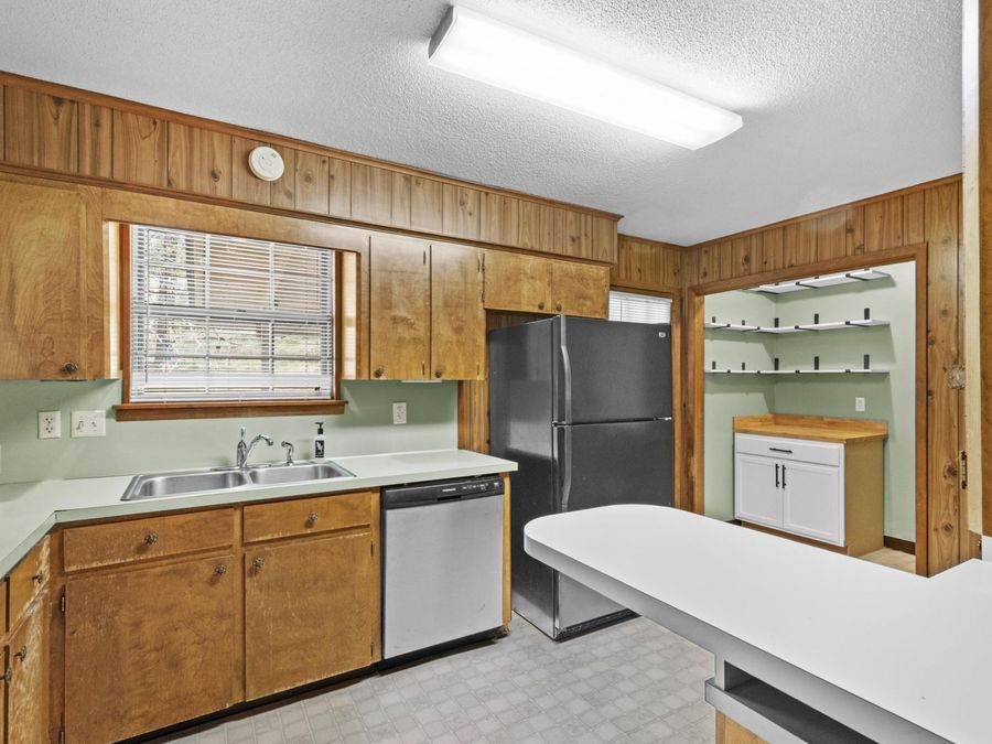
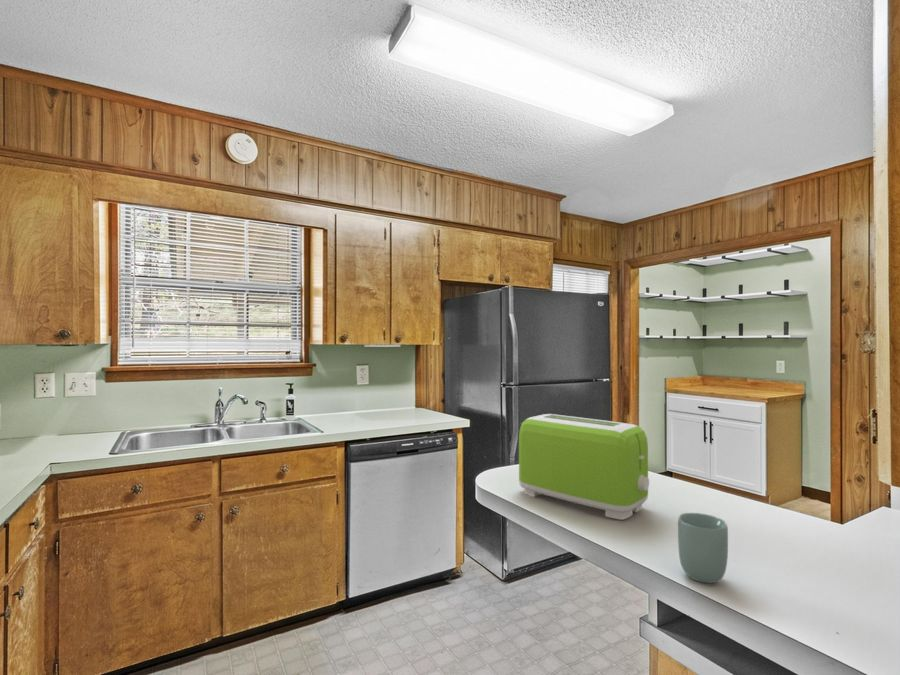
+ toaster [518,413,650,520]
+ cup [677,512,729,584]
